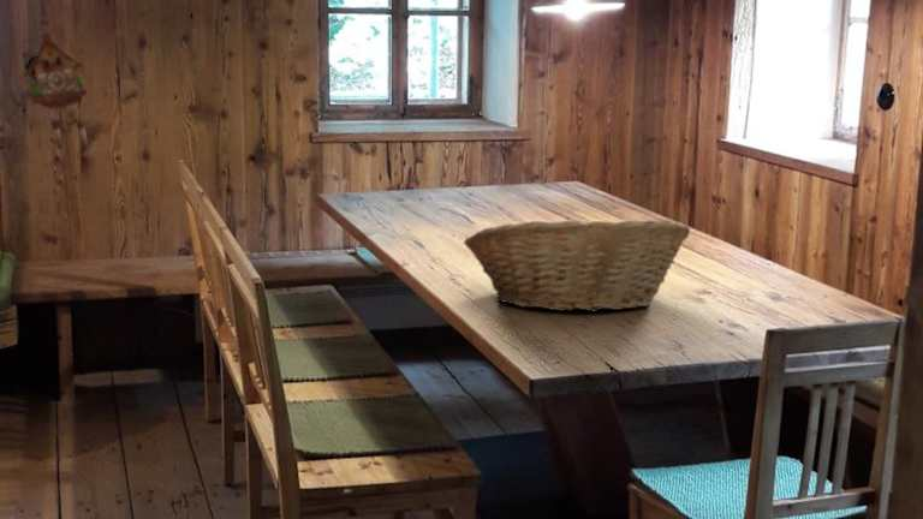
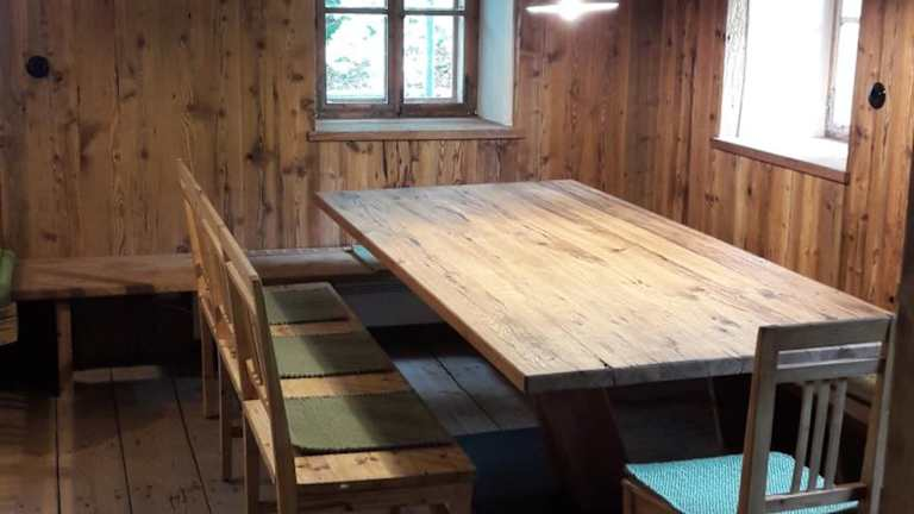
- fruit basket [463,215,691,312]
- cuckoo clock [19,30,90,150]
